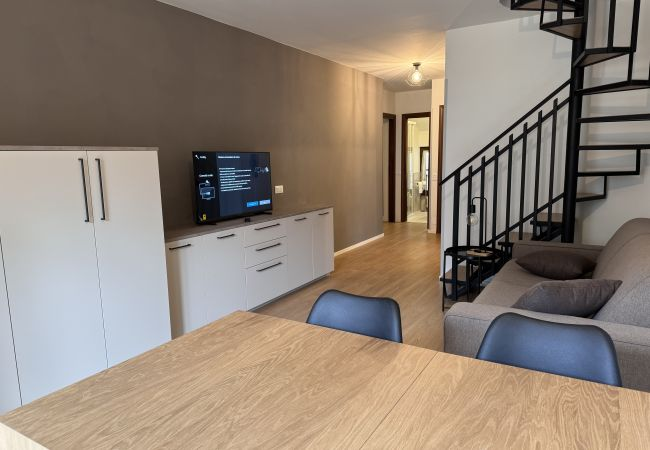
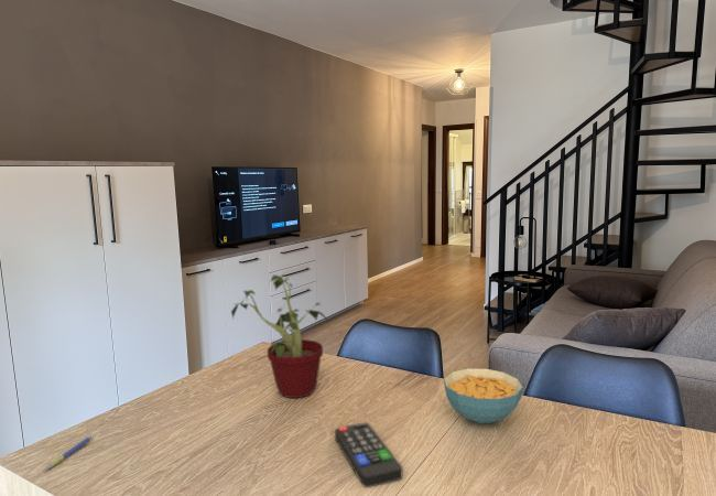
+ cereal bowl [443,367,524,424]
+ pen [42,434,94,472]
+ remote control [334,421,403,488]
+ potted plant [230,273,330,399]
